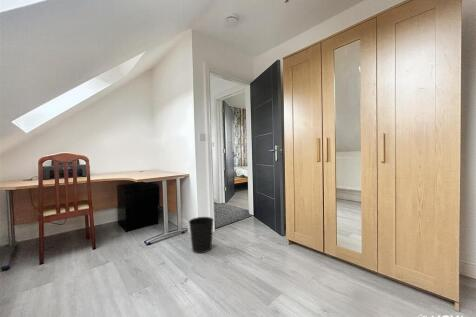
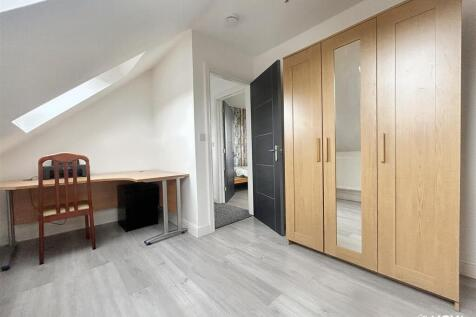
- wastebasket [188,216,214,254]
